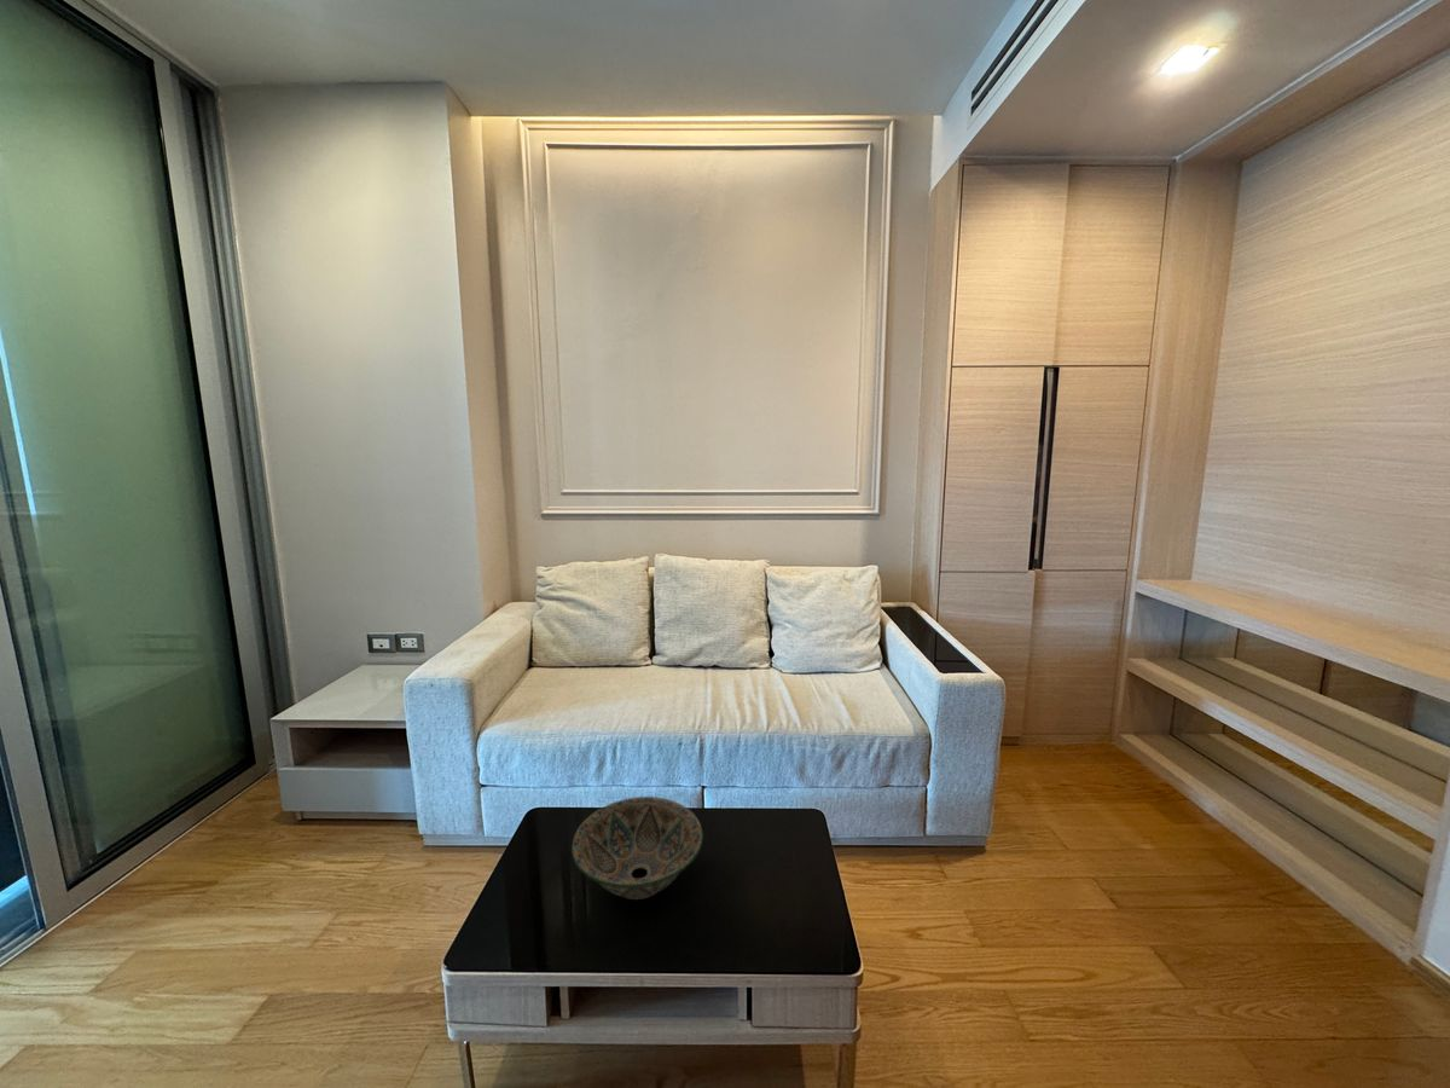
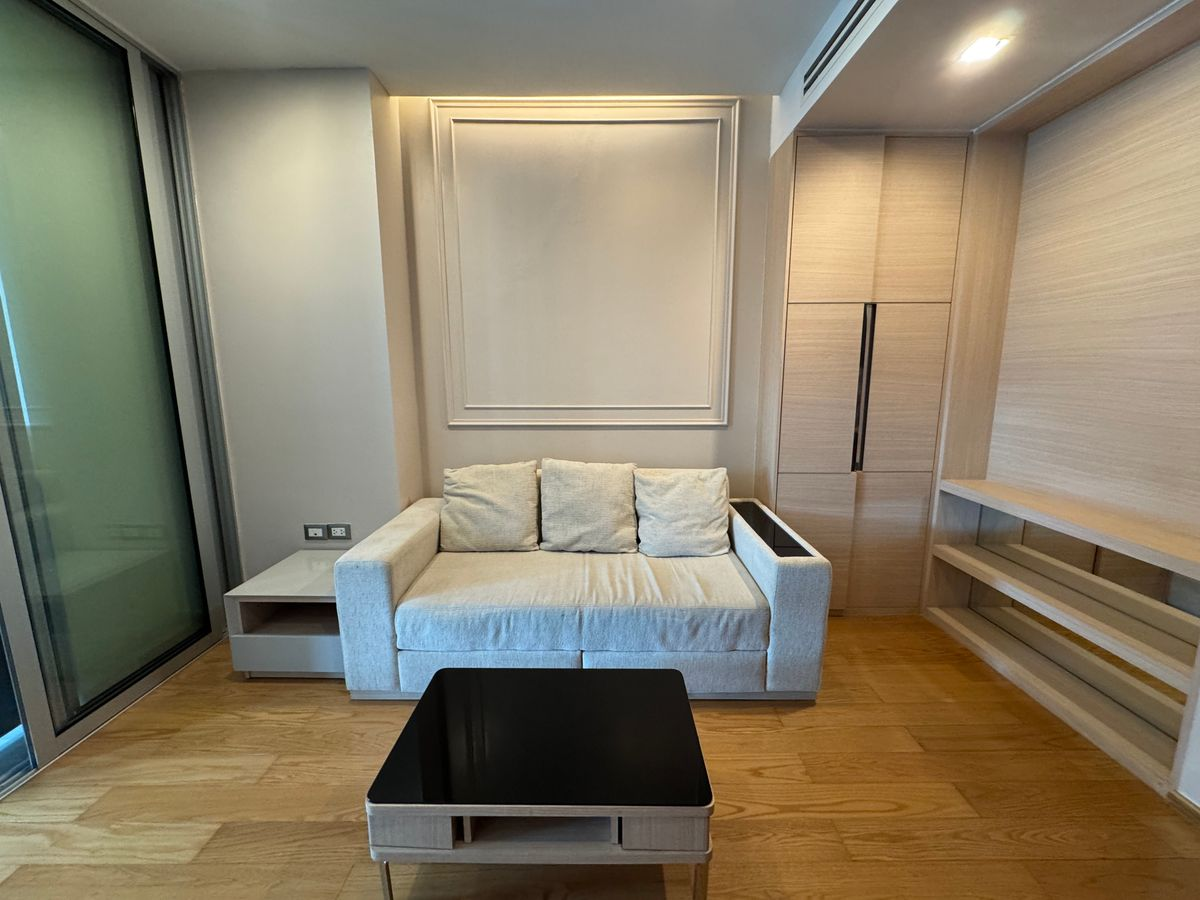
- decorative bowl [570,795,704,901]
